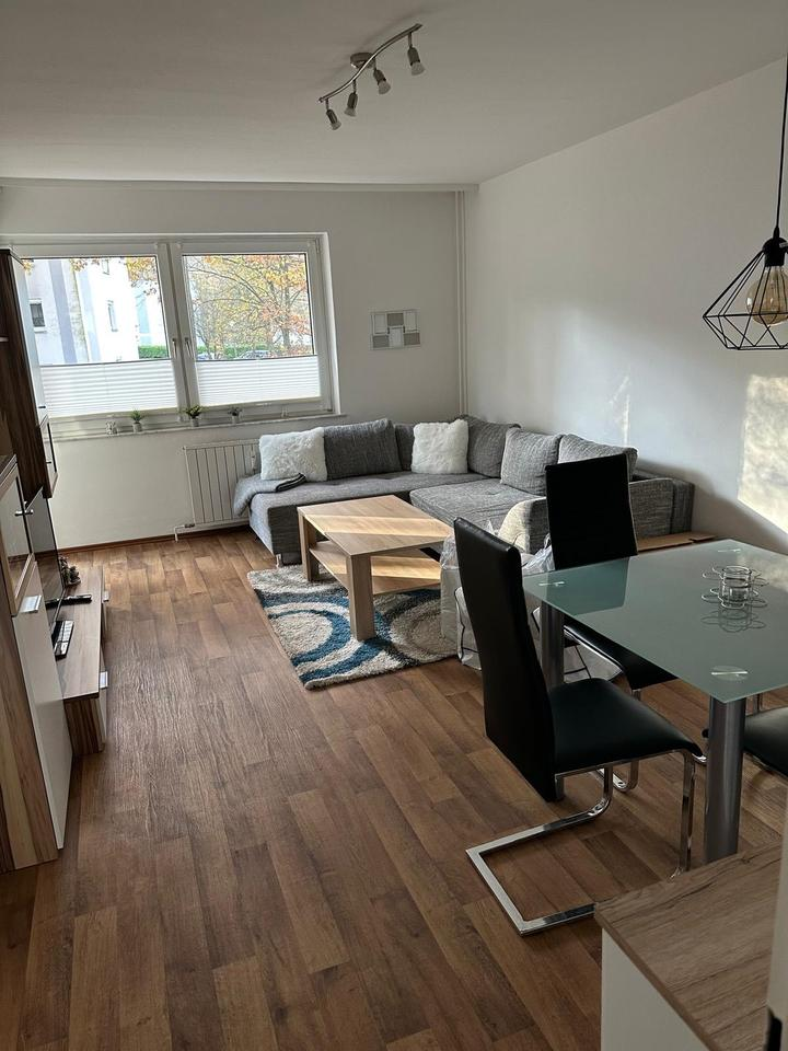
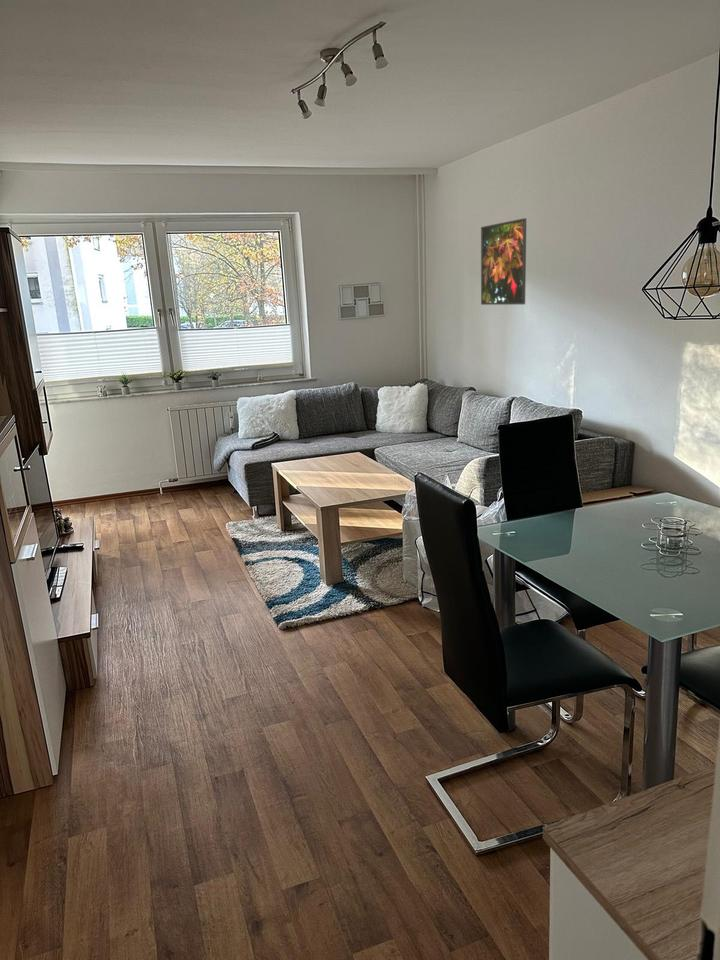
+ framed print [480,217,527,306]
